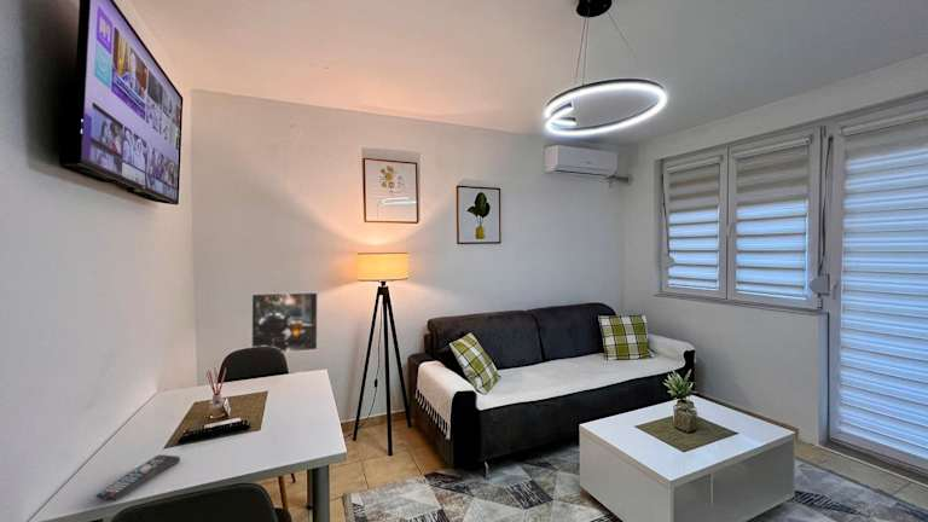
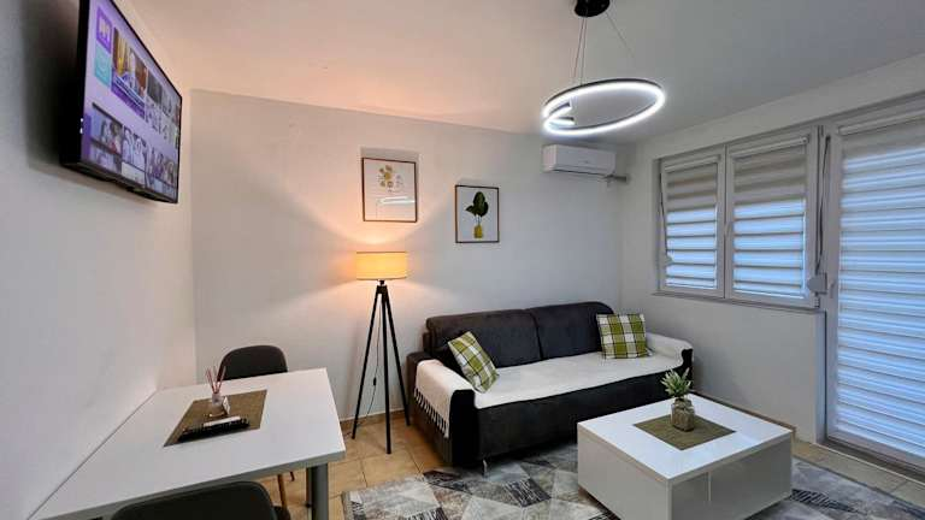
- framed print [250,291,319,354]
- remote control [94,453,181,503]
